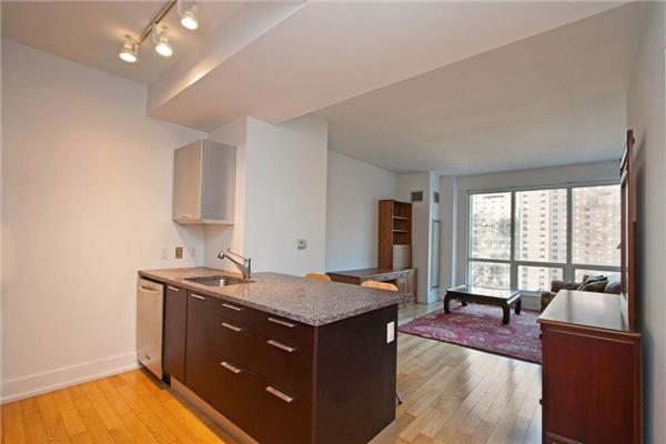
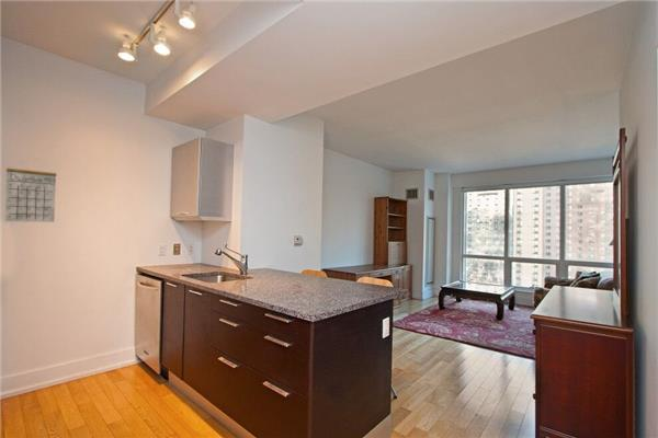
+ calendar [3,158,58,223]
